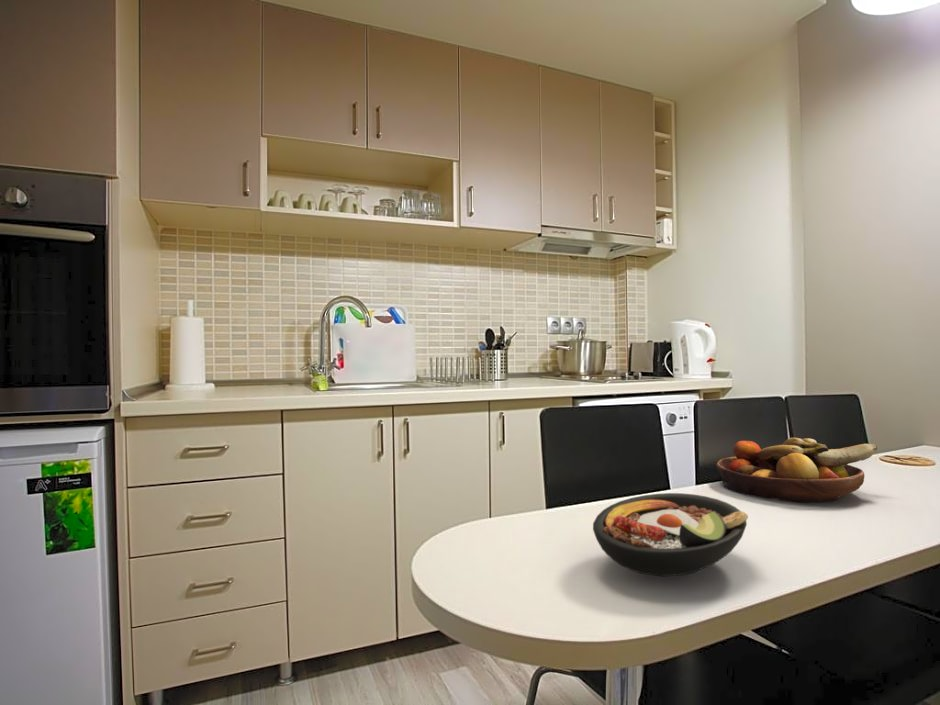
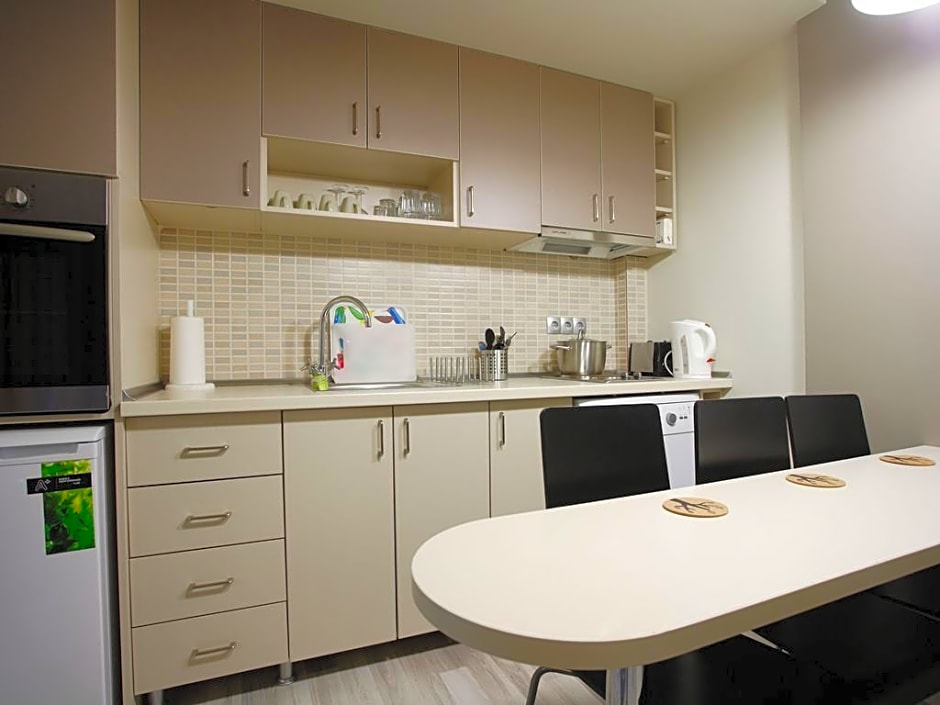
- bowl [592,492,749,577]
- fruit bowl [715,437,878,503]
